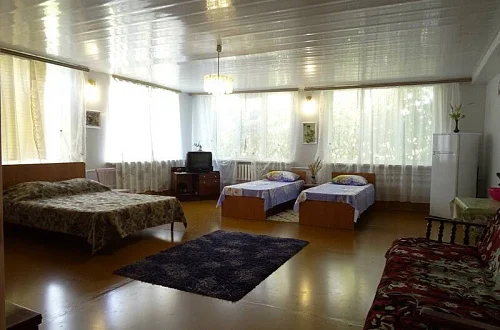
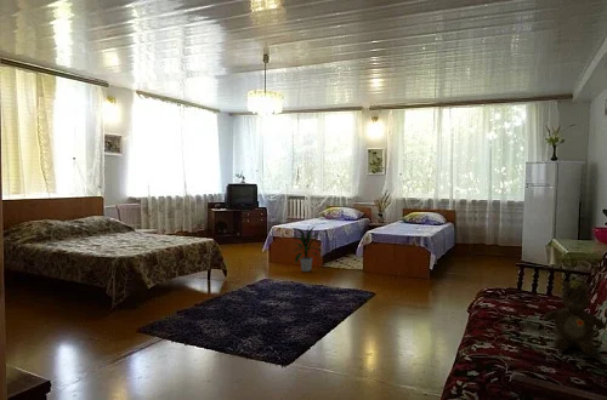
+ indoor plant [289,224,324,273]
+ teddy bear [543,280,607,358]
